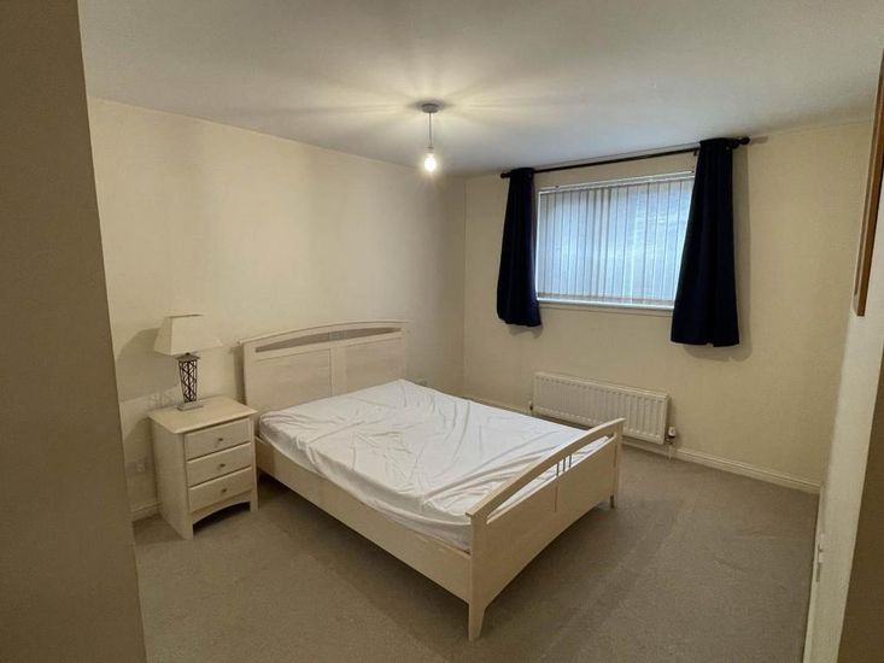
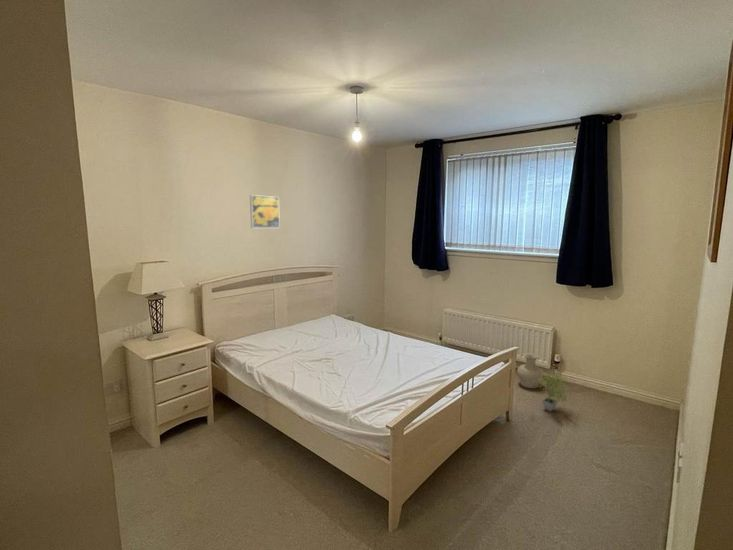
+ vase [516,352,544,389]
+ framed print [249,194,281,229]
+ potted plant [538,371,572,412]
